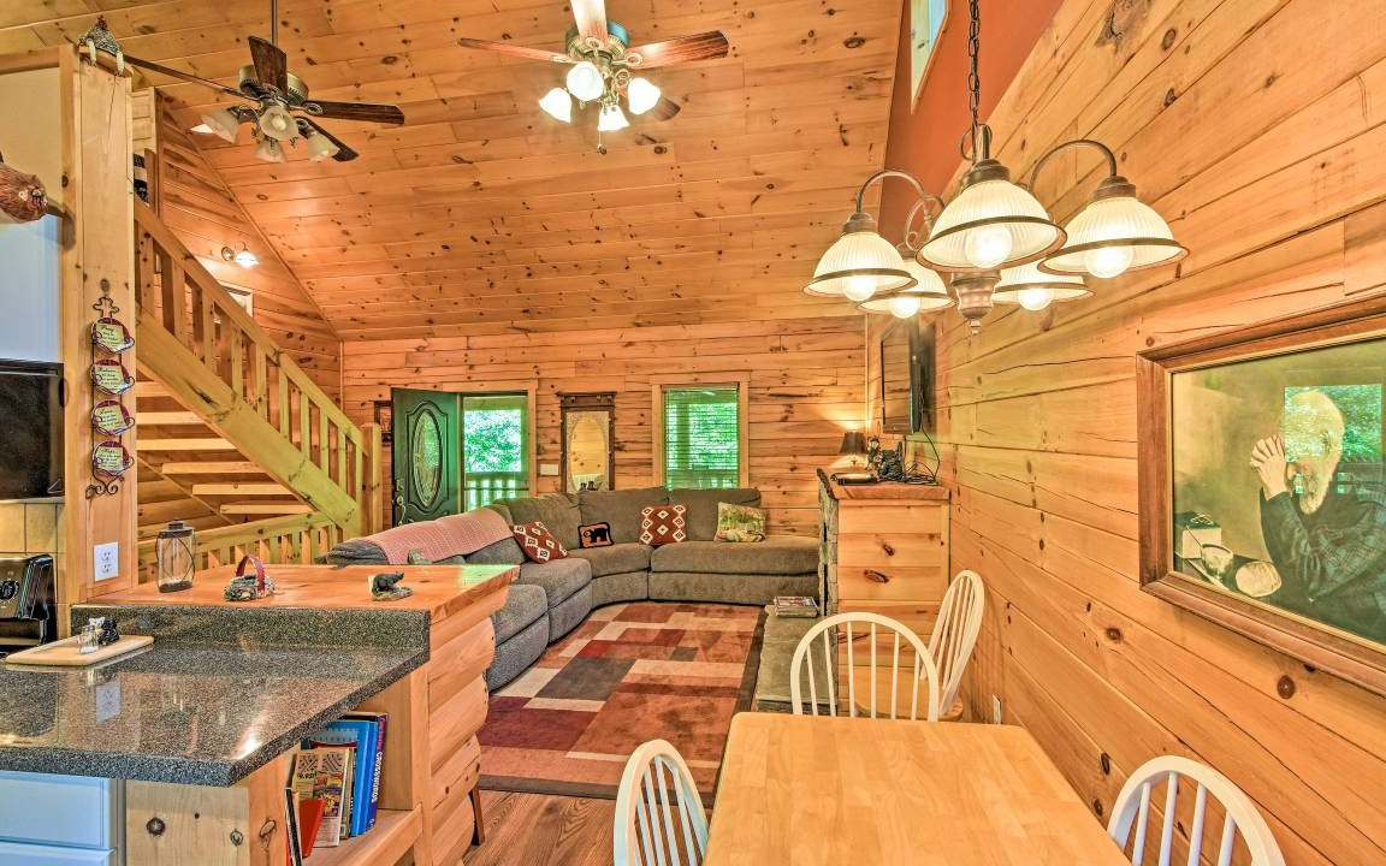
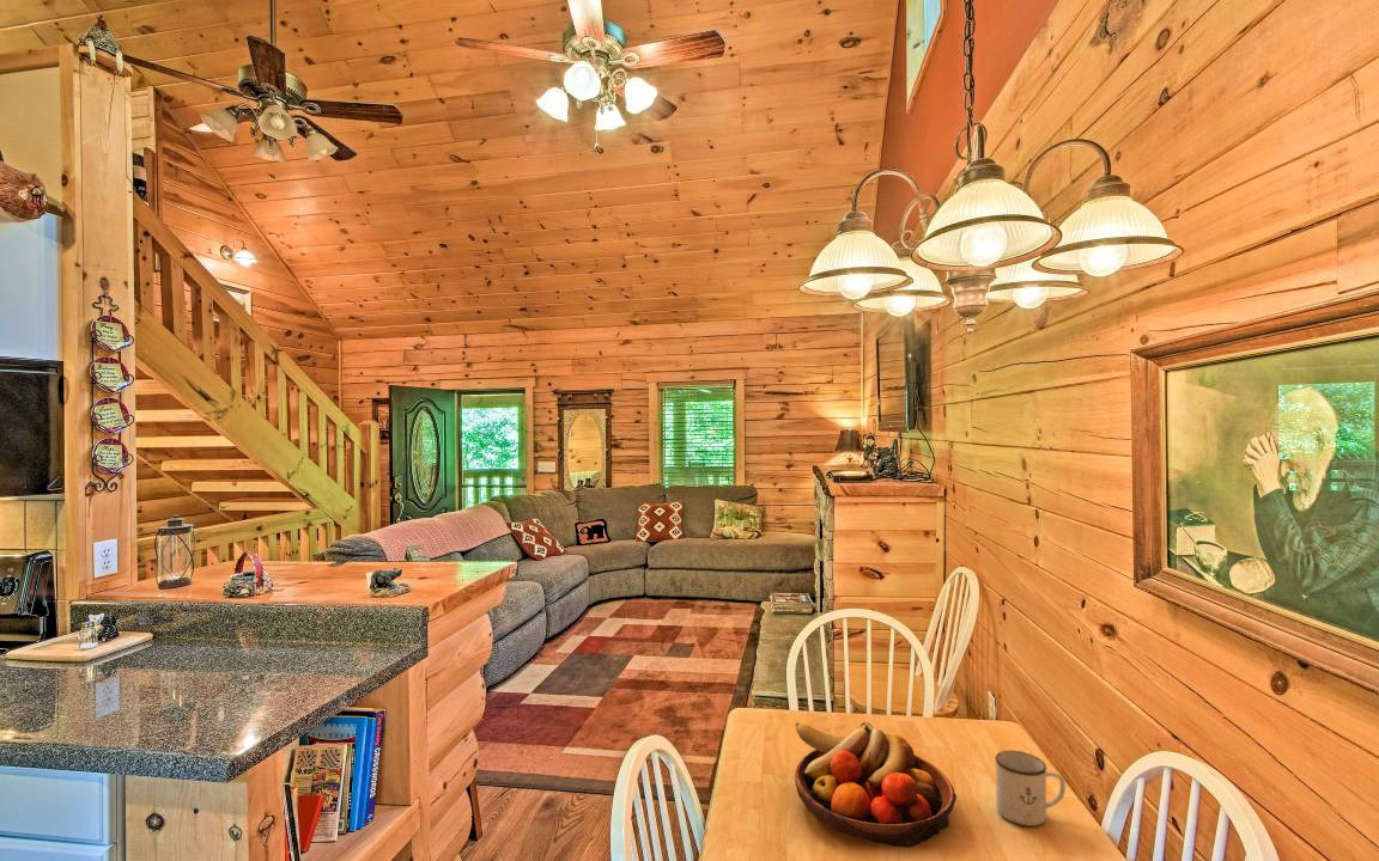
+ mug [994,750,1067,828]
+ fruit bowl [794,721,958,848]
